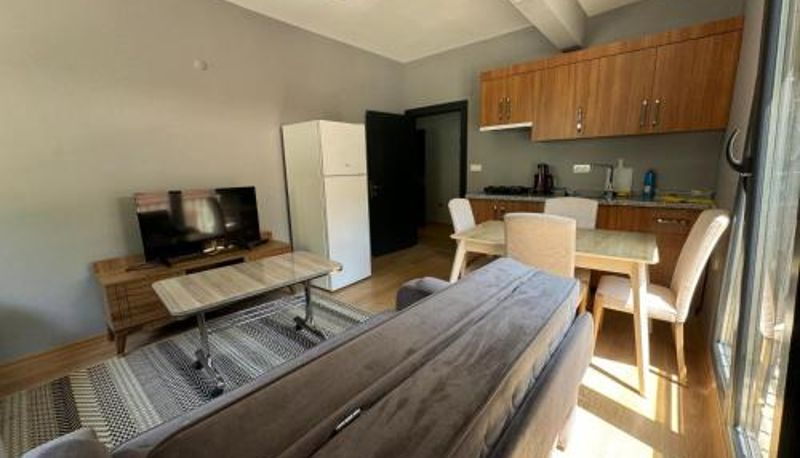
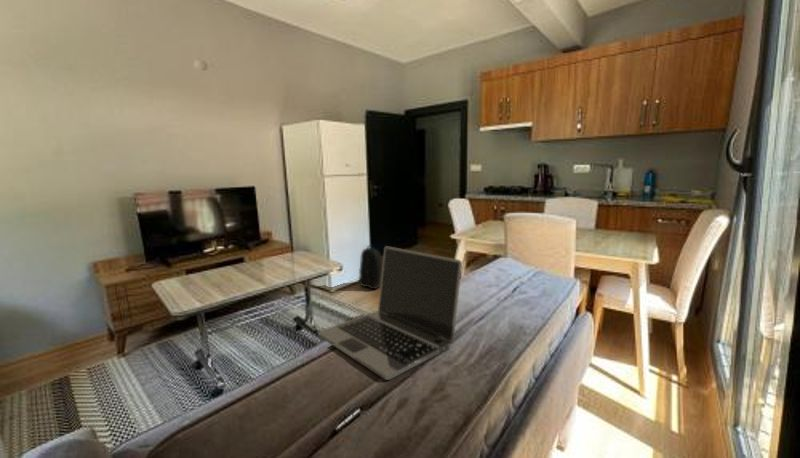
+ laptop [317,245,463,381]
+ backpack [357,244,383,290]
